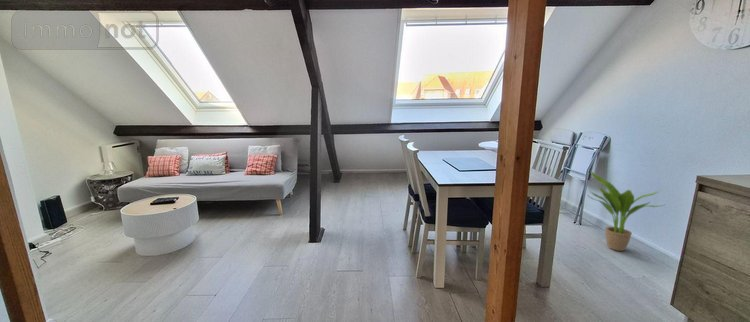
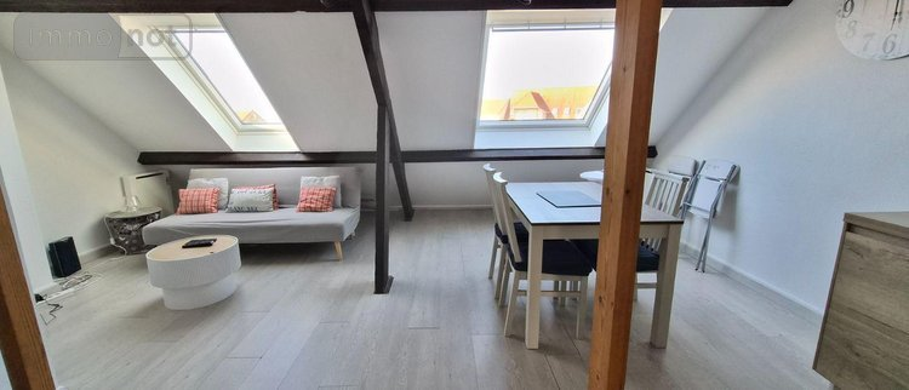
- potted plant [587,169,667,252]
